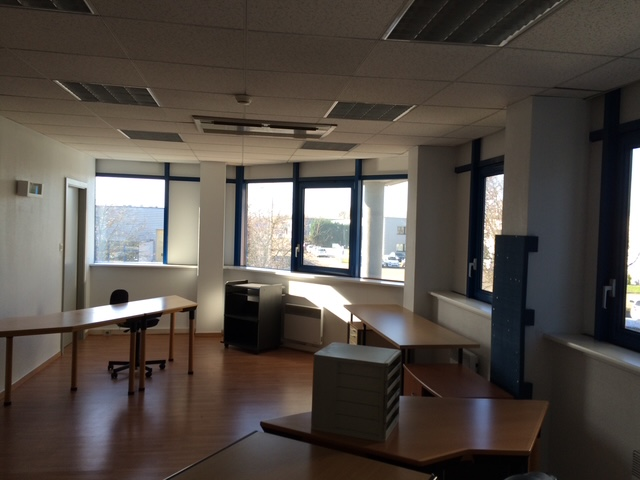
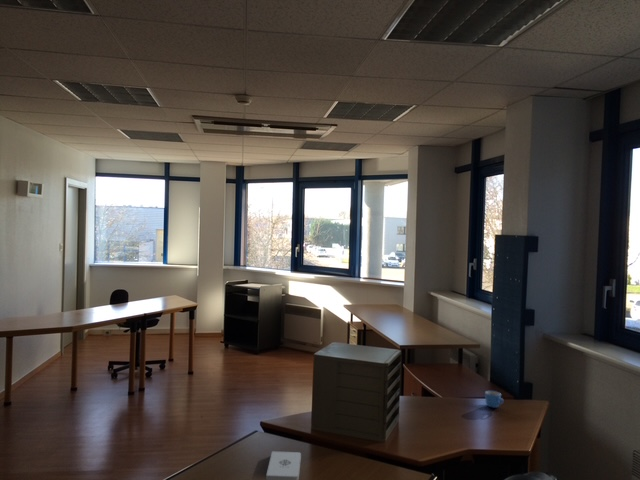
+ mug [484,390,504,409]
+ notepad [265,450,302,480]
